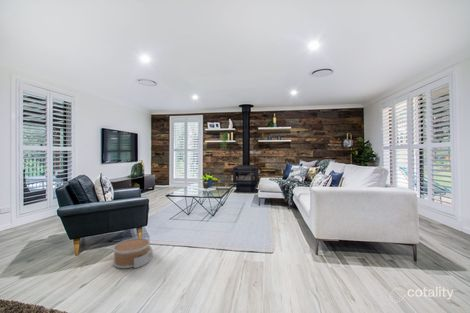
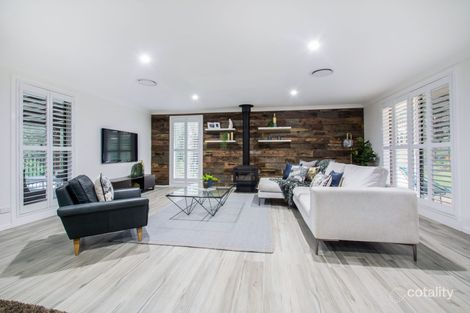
- basket [112,237,154,269]
